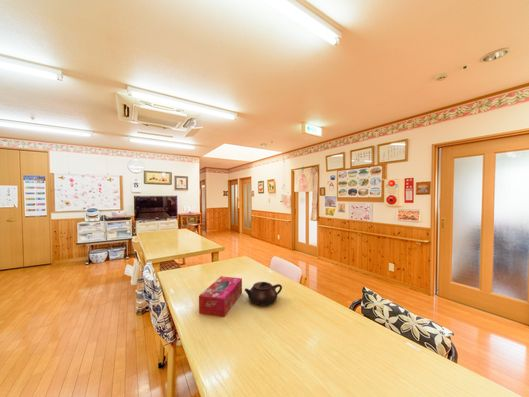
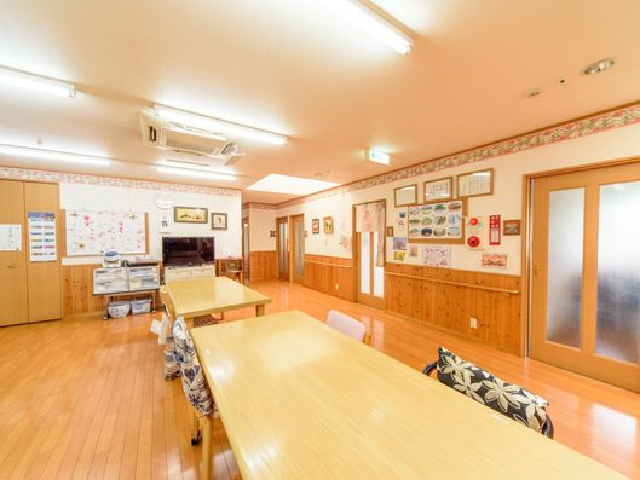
- tissue box [198,275,243,318]
- teapot [244,281,283,306]
